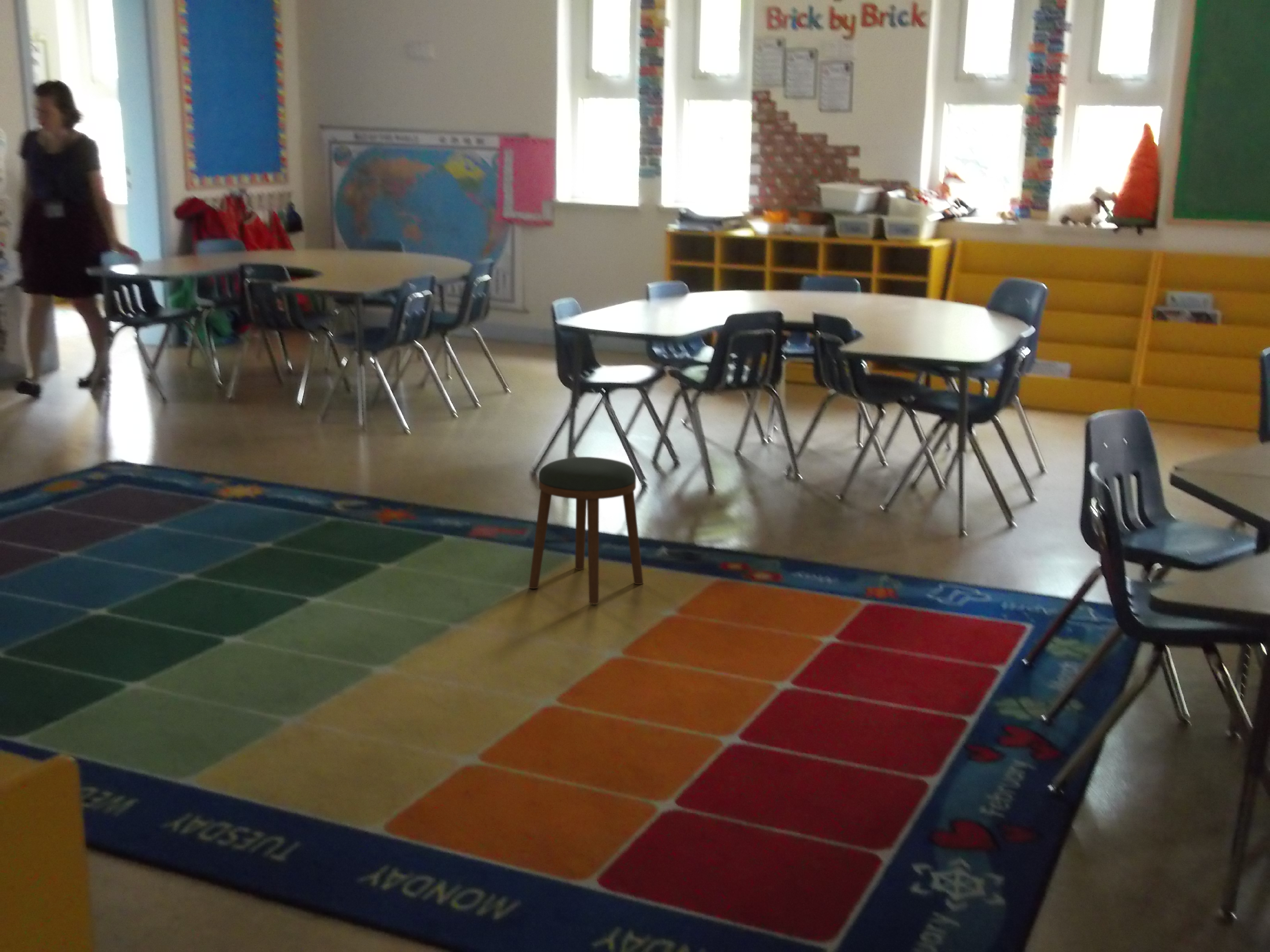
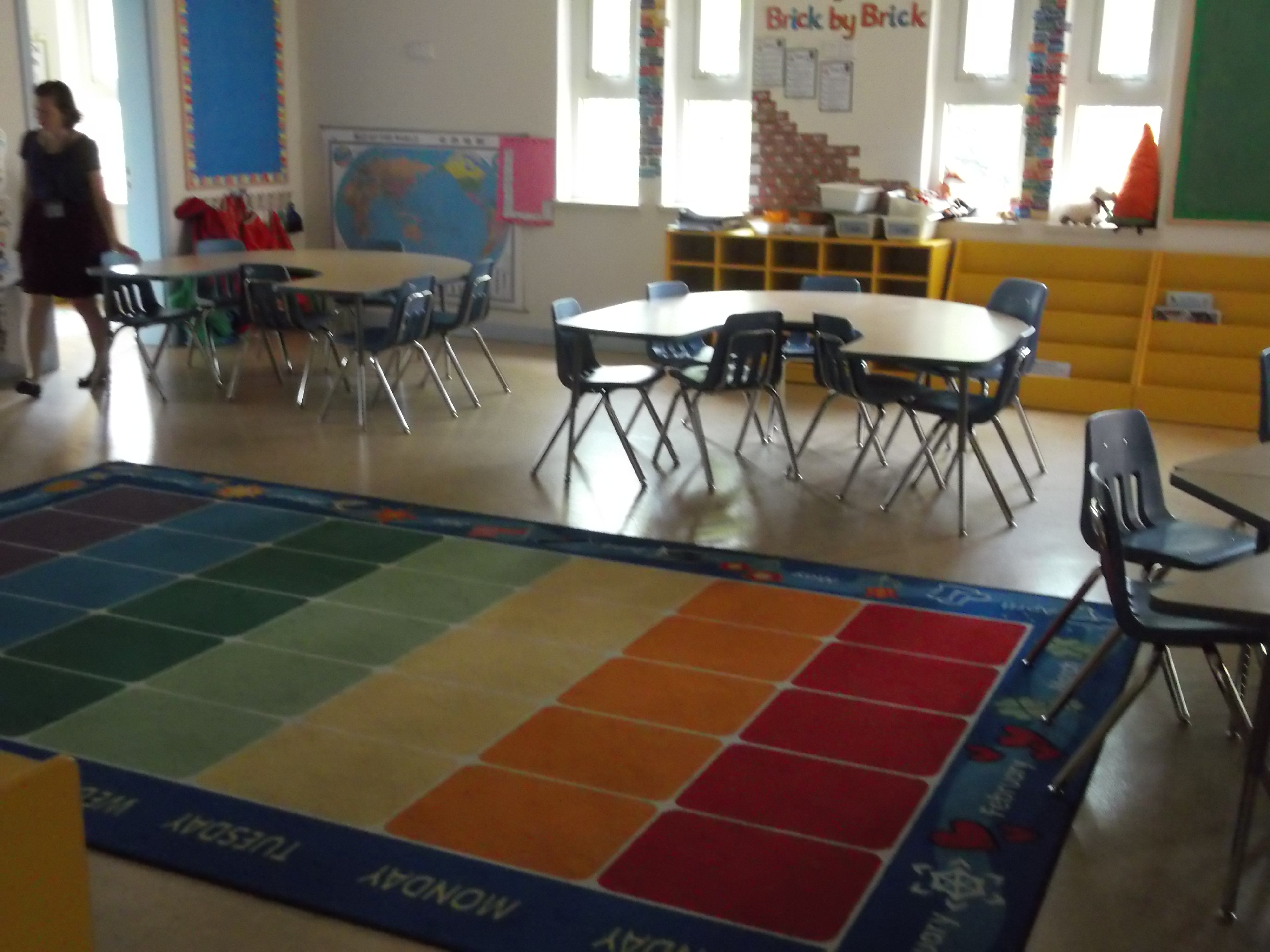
- stool [529,456,644,605]
